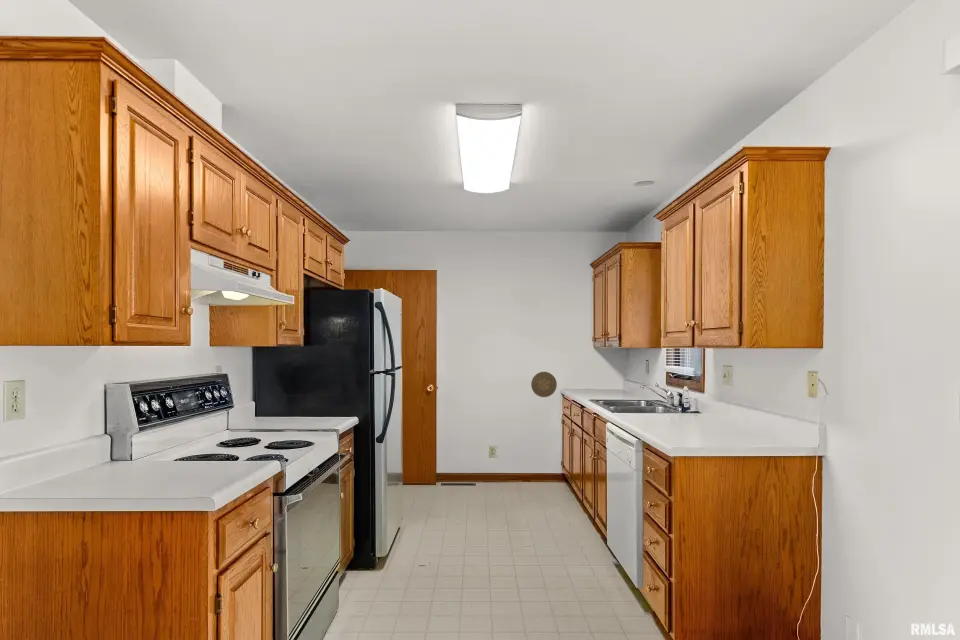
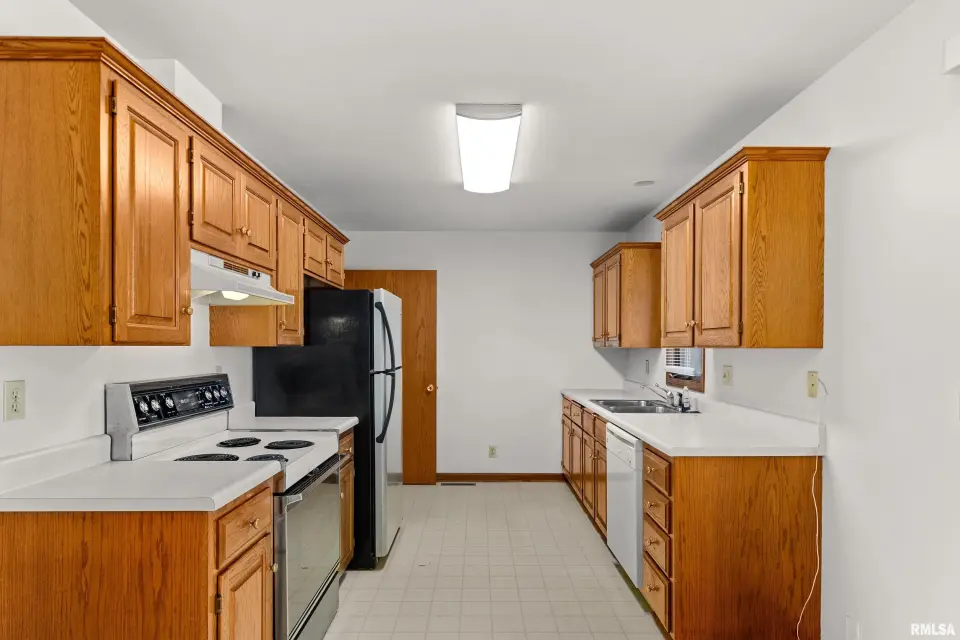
- decorative plate [530,371,558,398]
